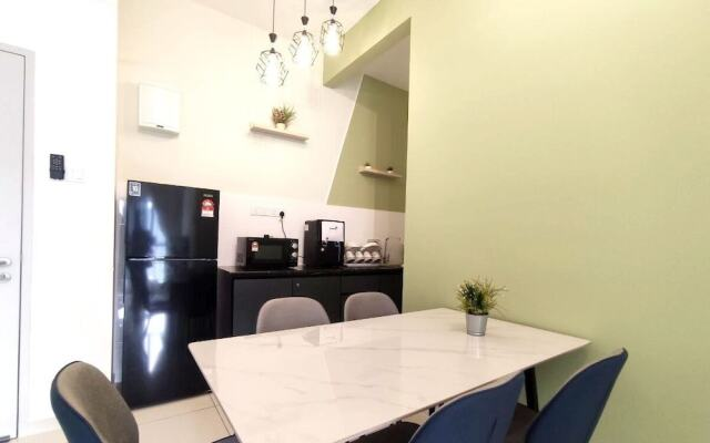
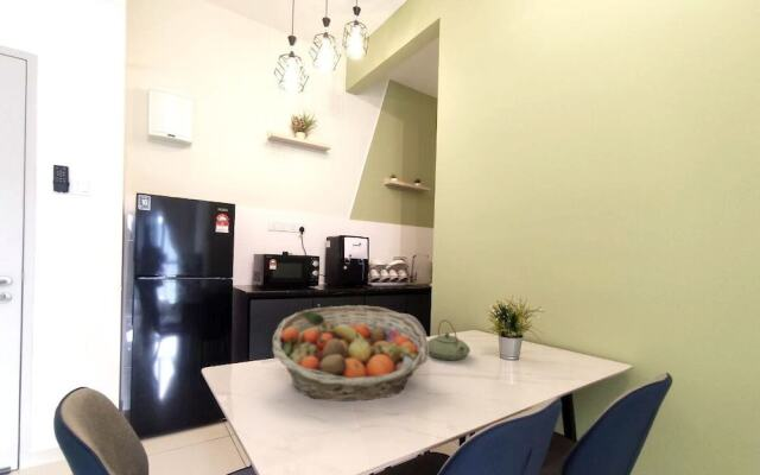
+ fruit basket [272,304,430,403]
+ teapot [428,319,471,361]
